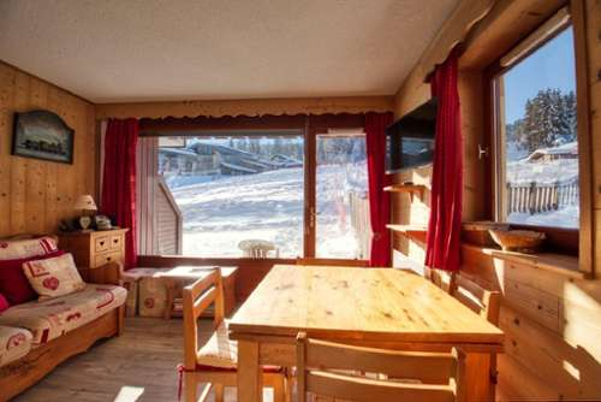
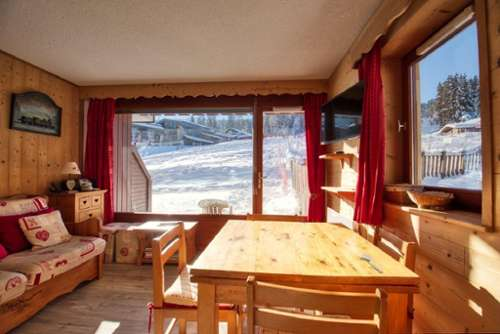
+ stirrer [361,253,383,273]
